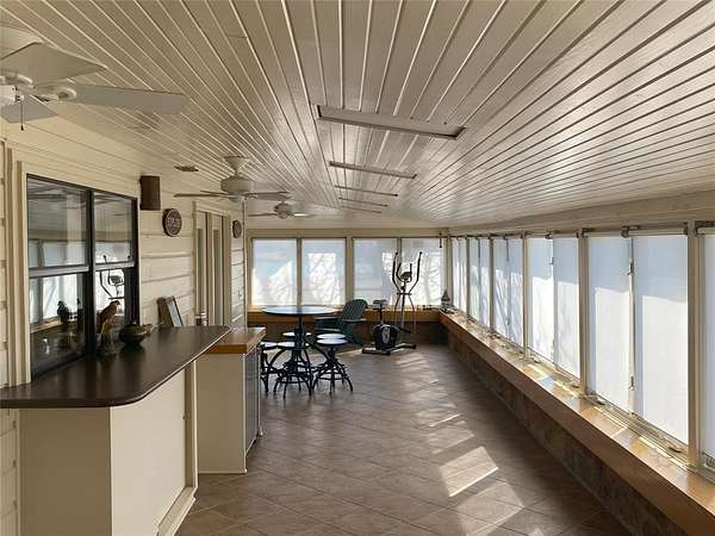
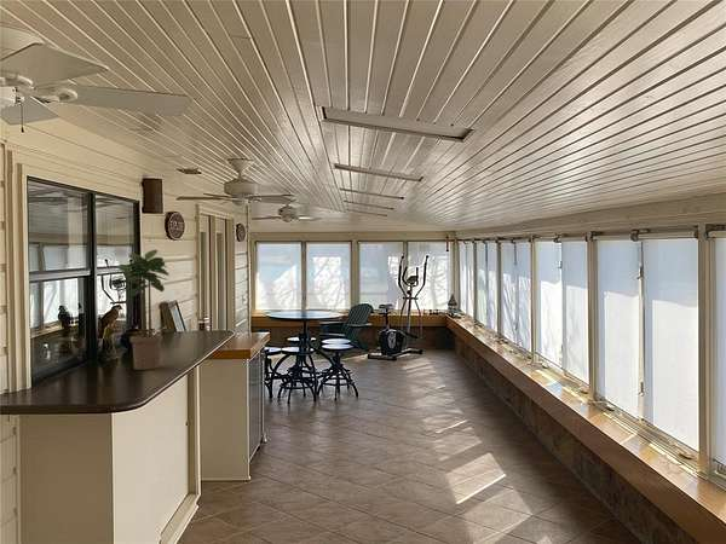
+ potted plant [108,249,171,371]
